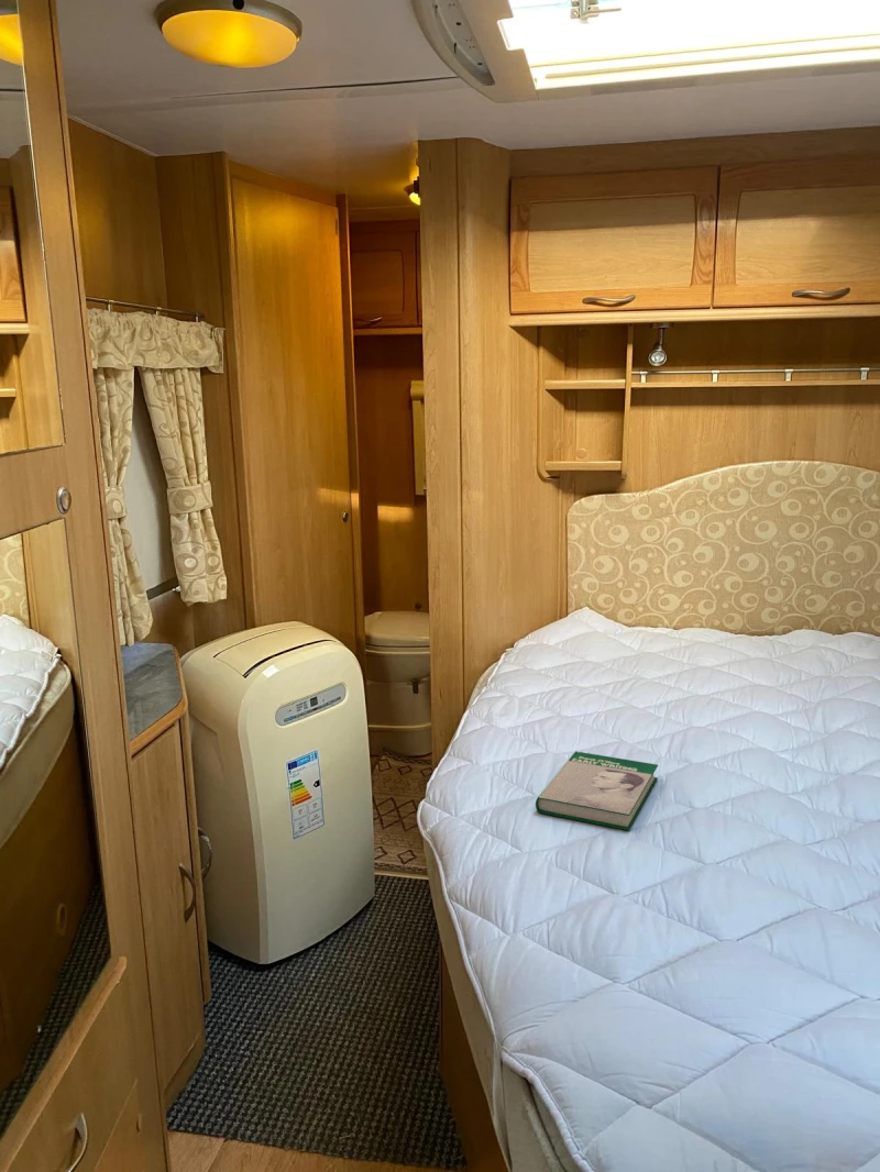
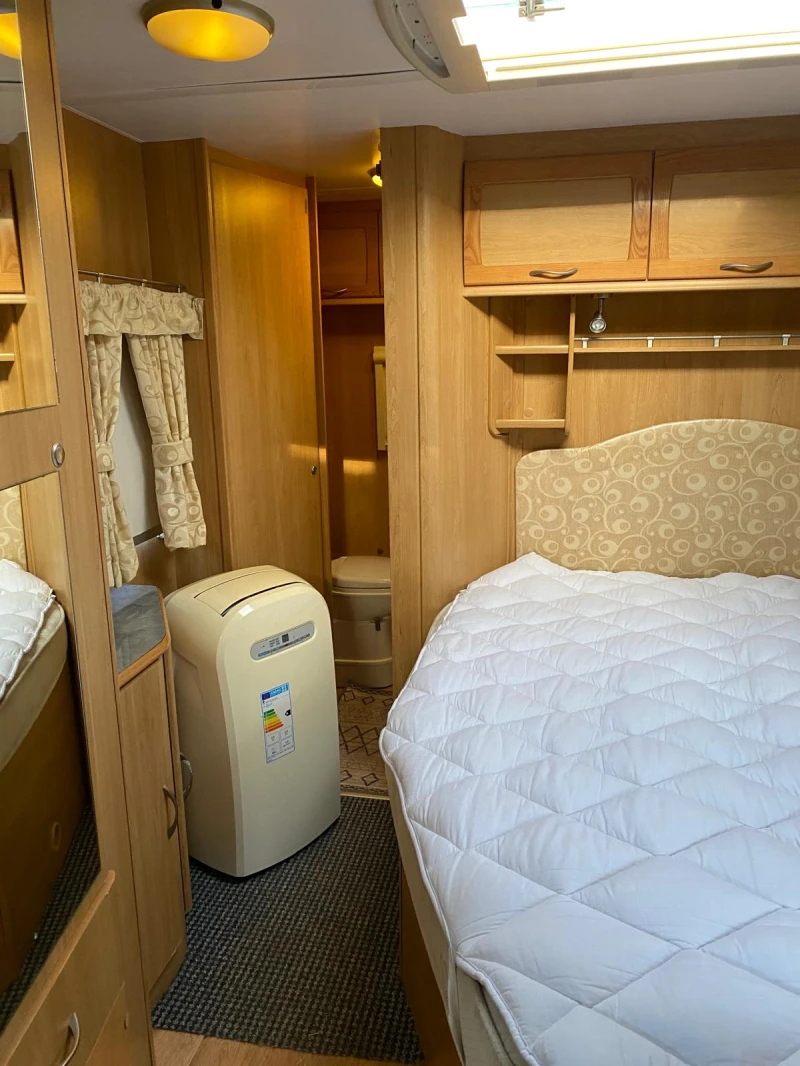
- book [535,750,659,831]
